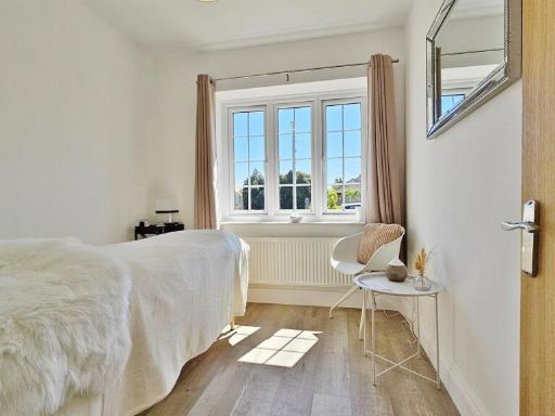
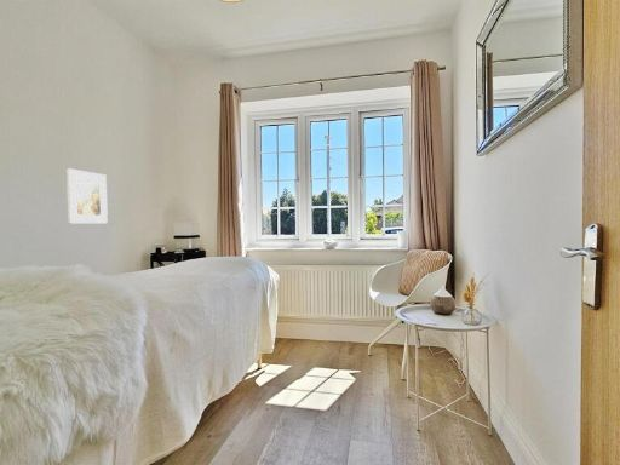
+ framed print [65,167,109,224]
